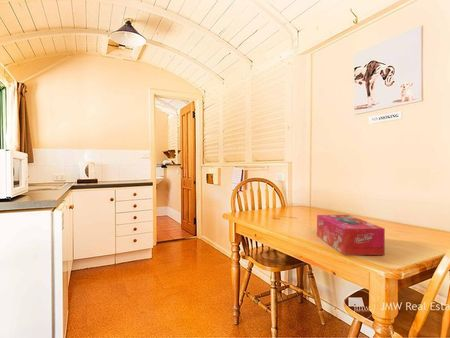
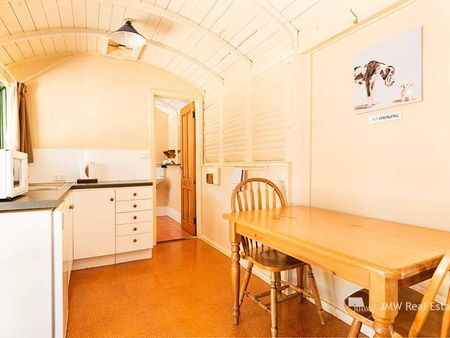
- tissue box [316,214,386,256]
